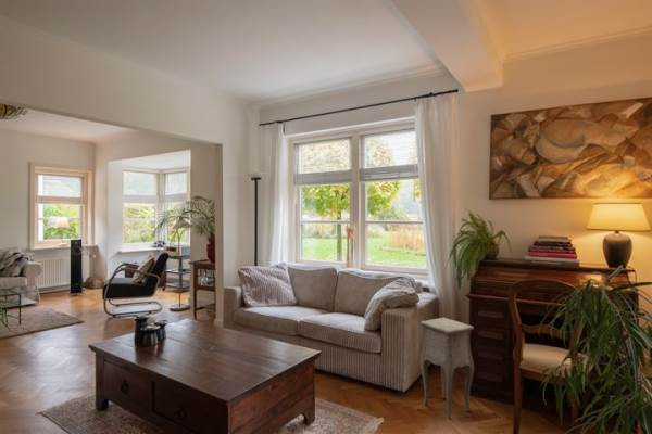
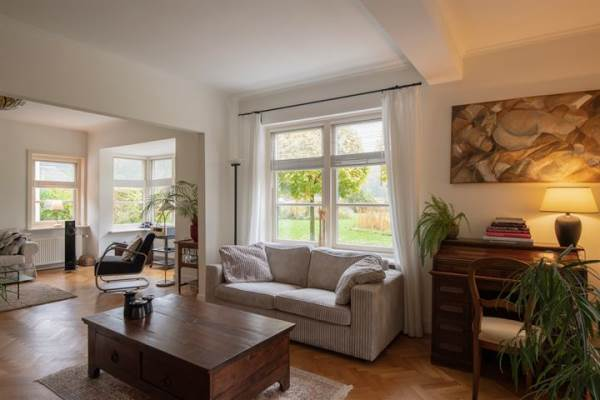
- side table [416,317,475,420]
